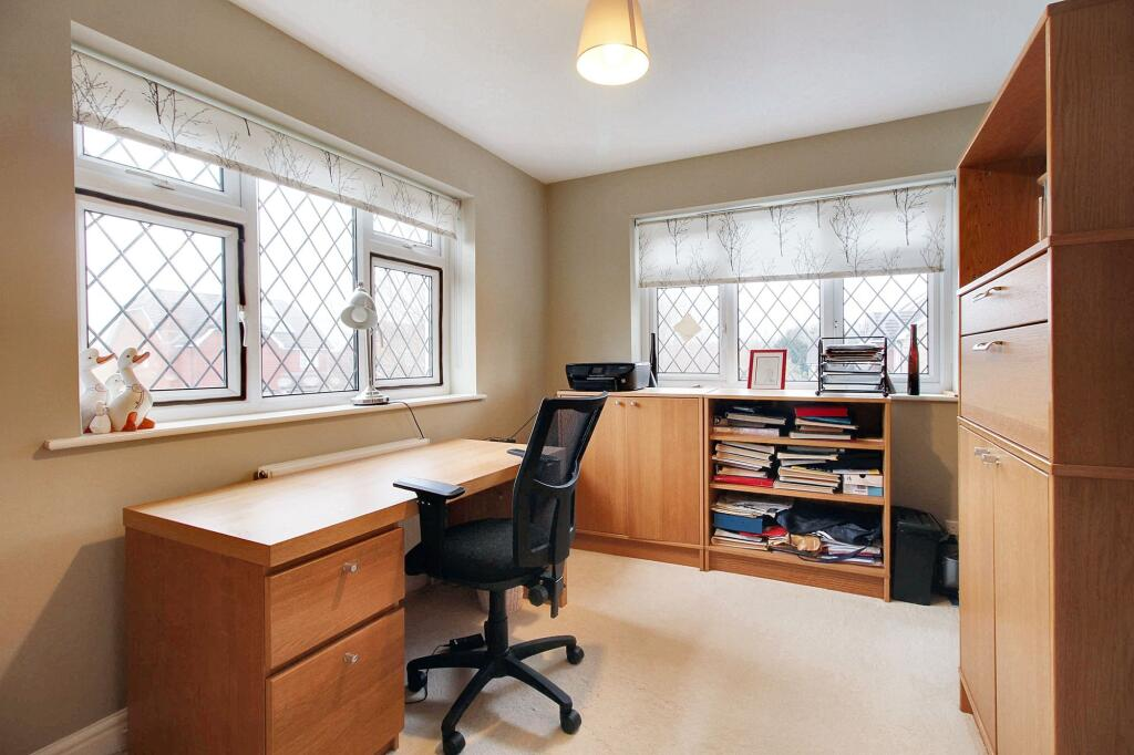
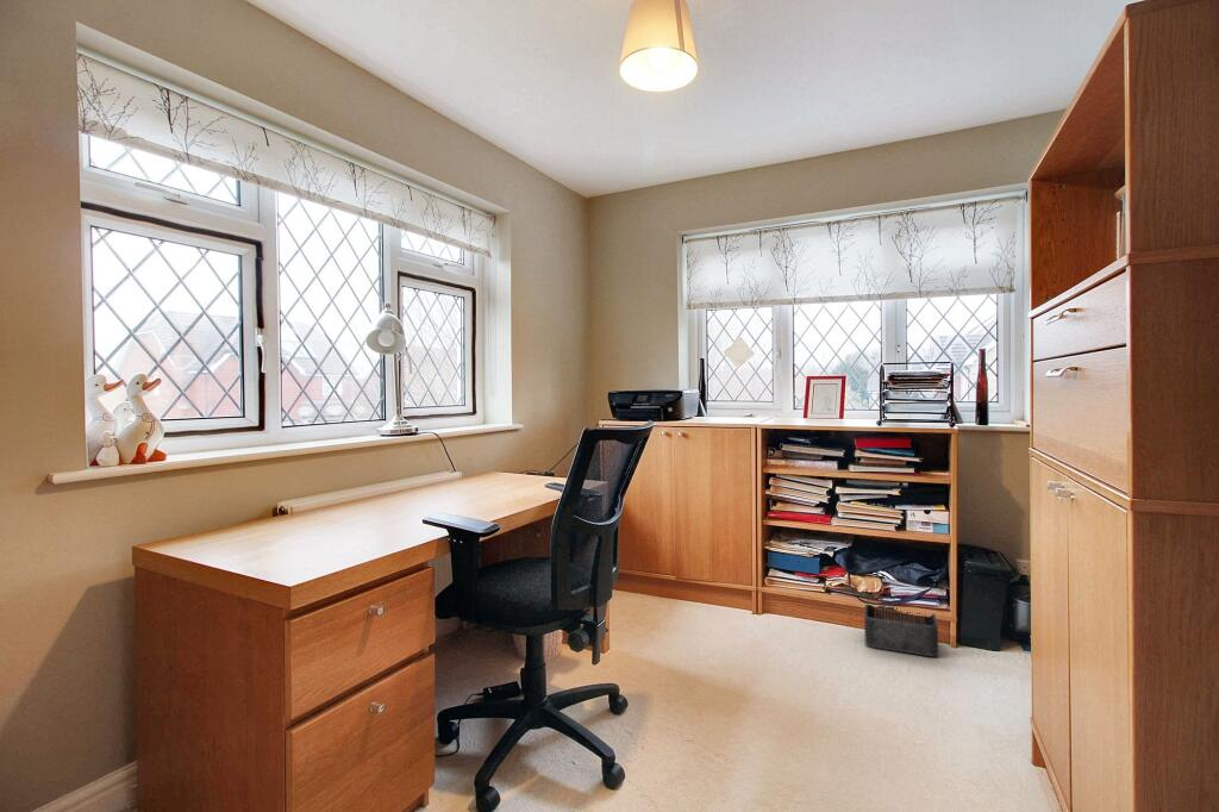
+ storage bin [863,604,939,657]
